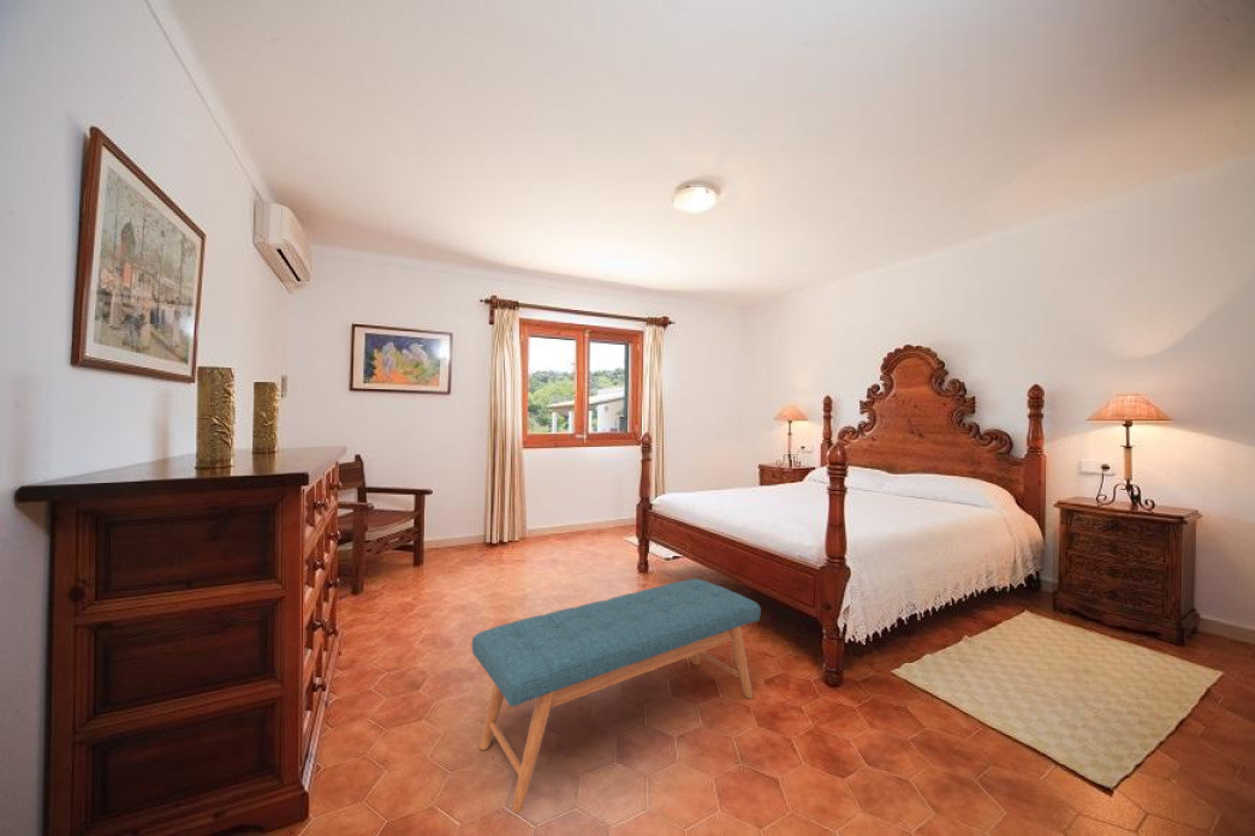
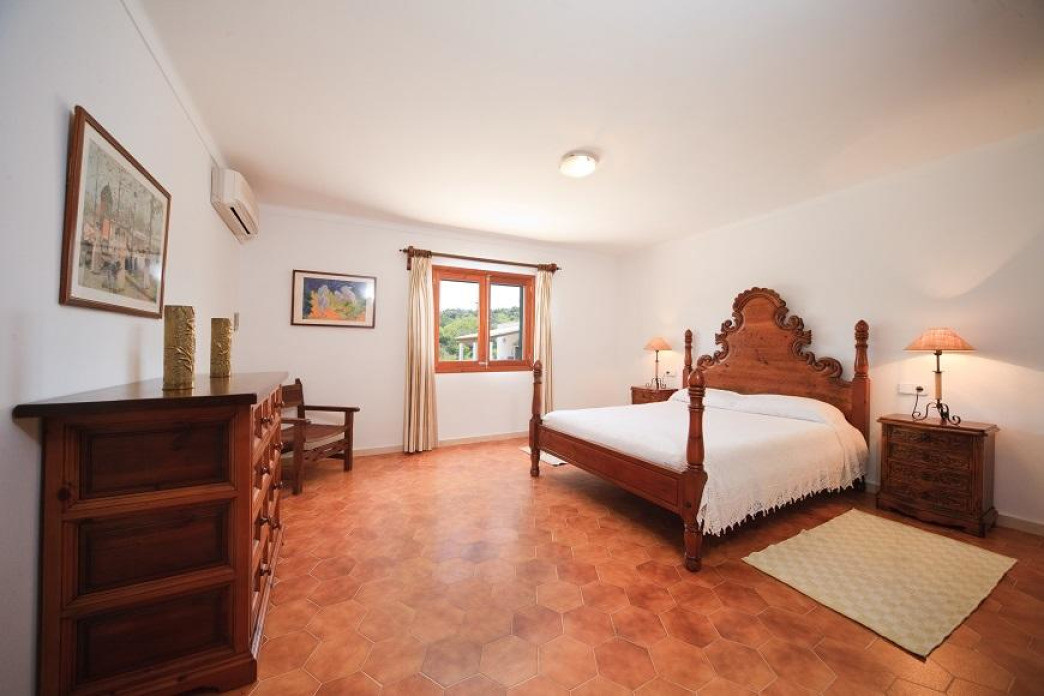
- bench [471,578,762,813]
